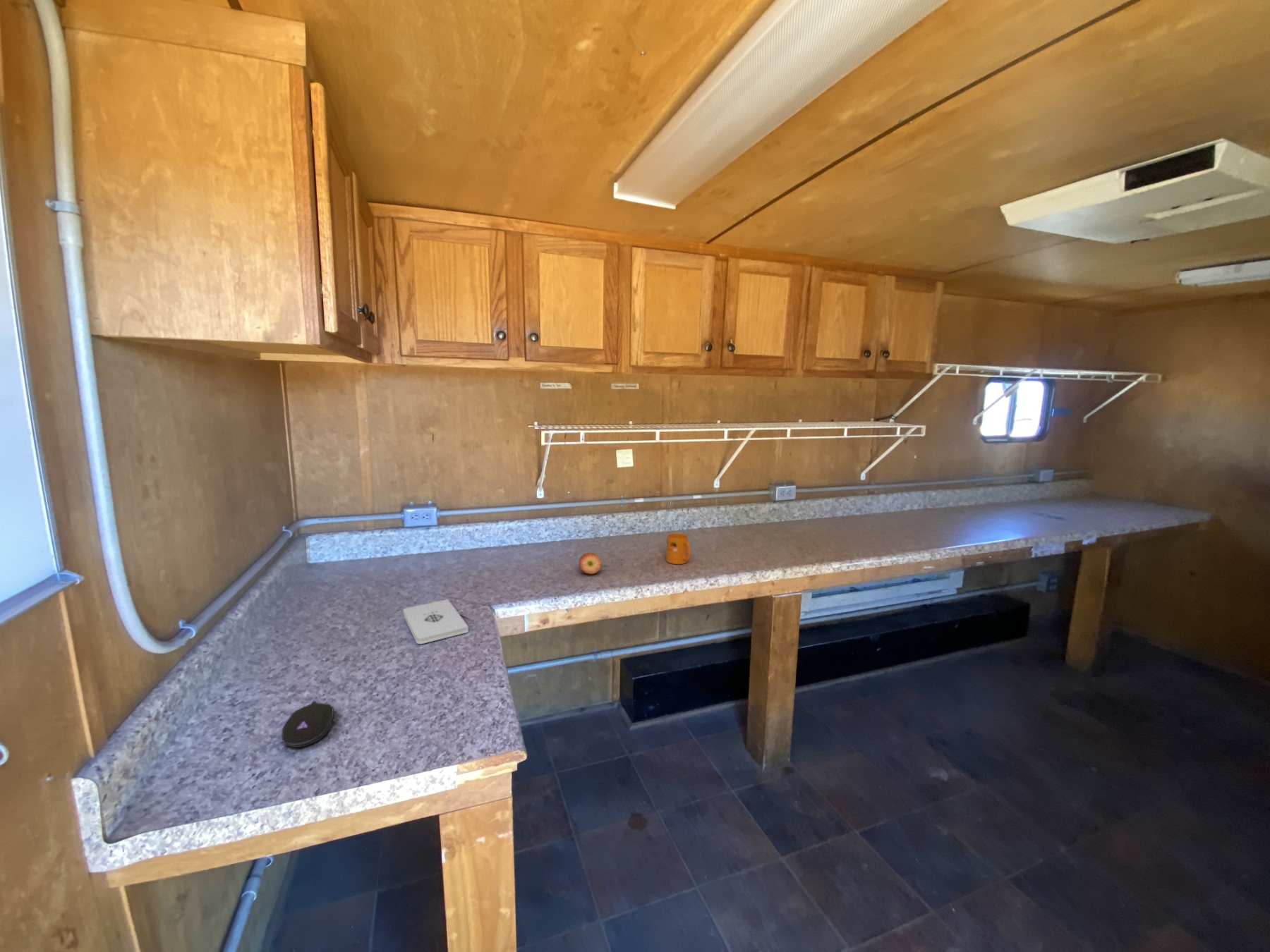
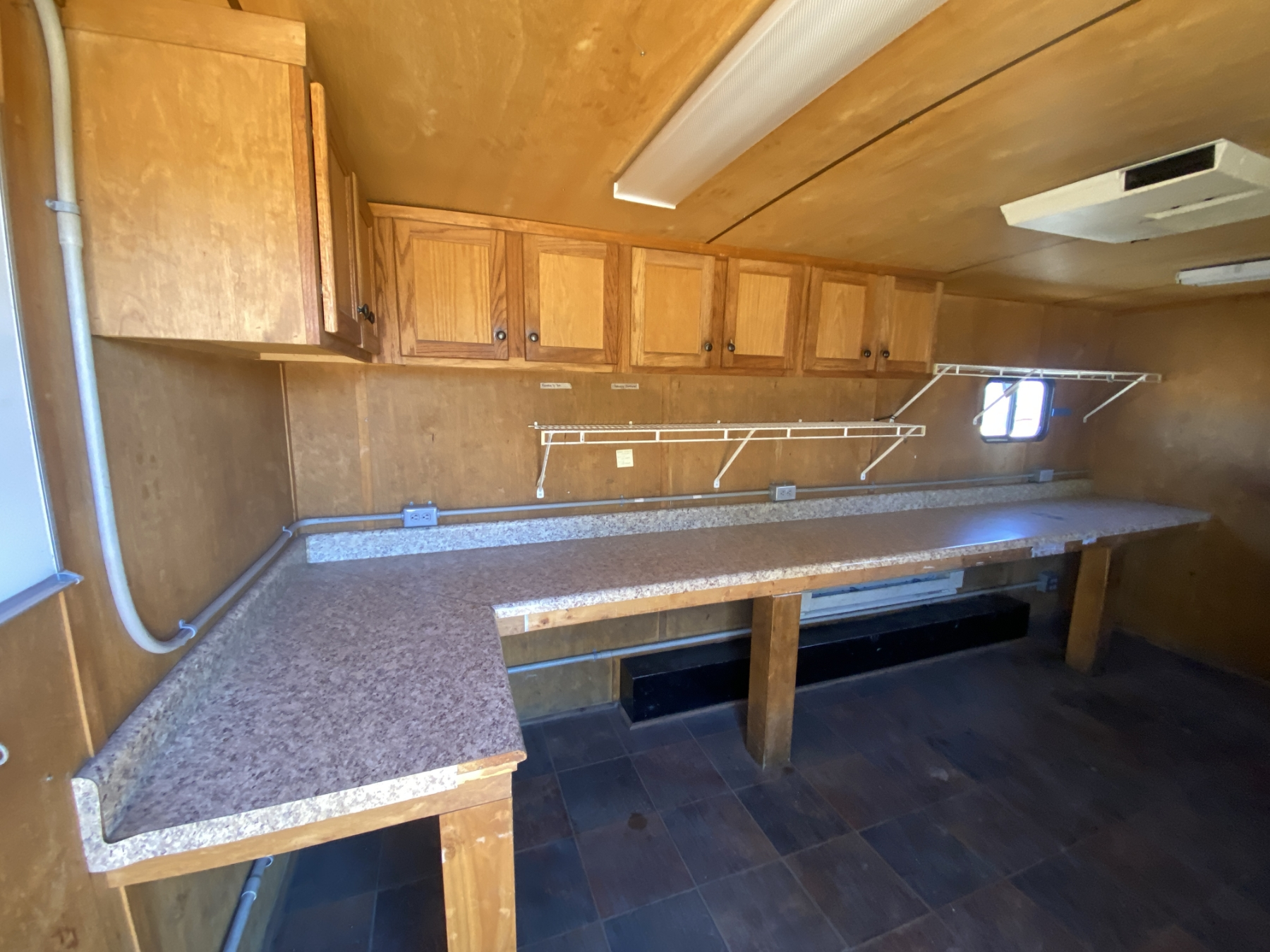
- computer mouse [281,700,334,748]
- mug [665,532,691,565]
- apple [579,552,603,575]
- notepad [402,599,469,645]
